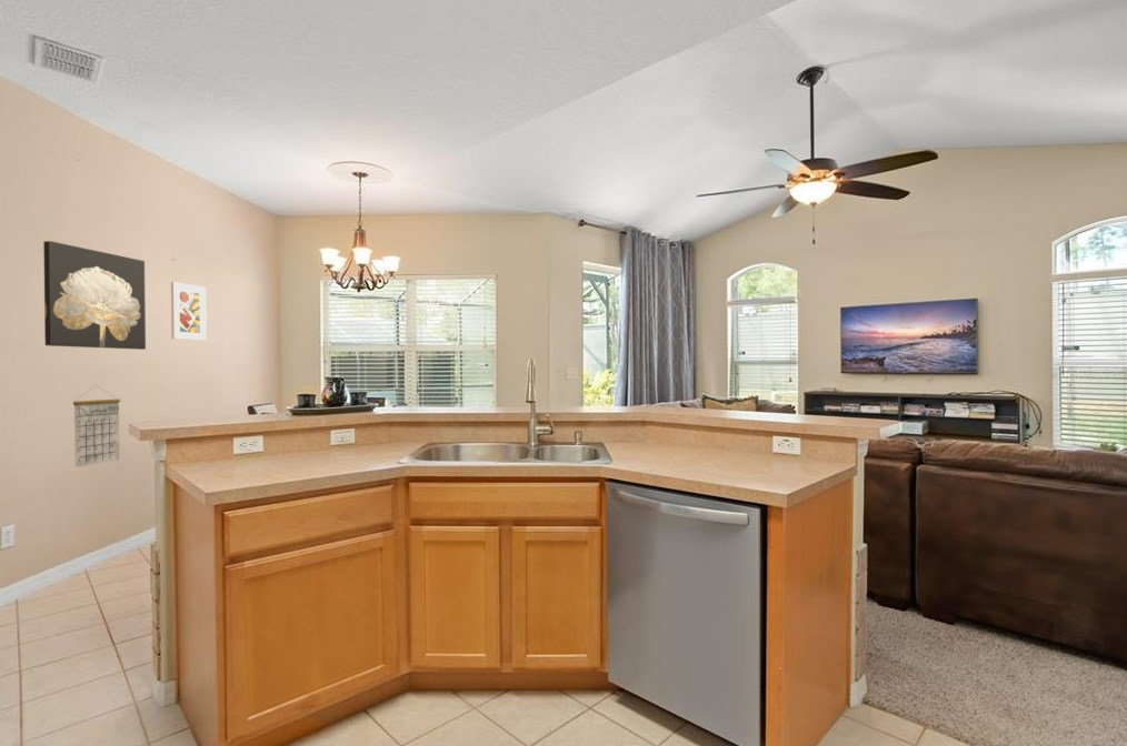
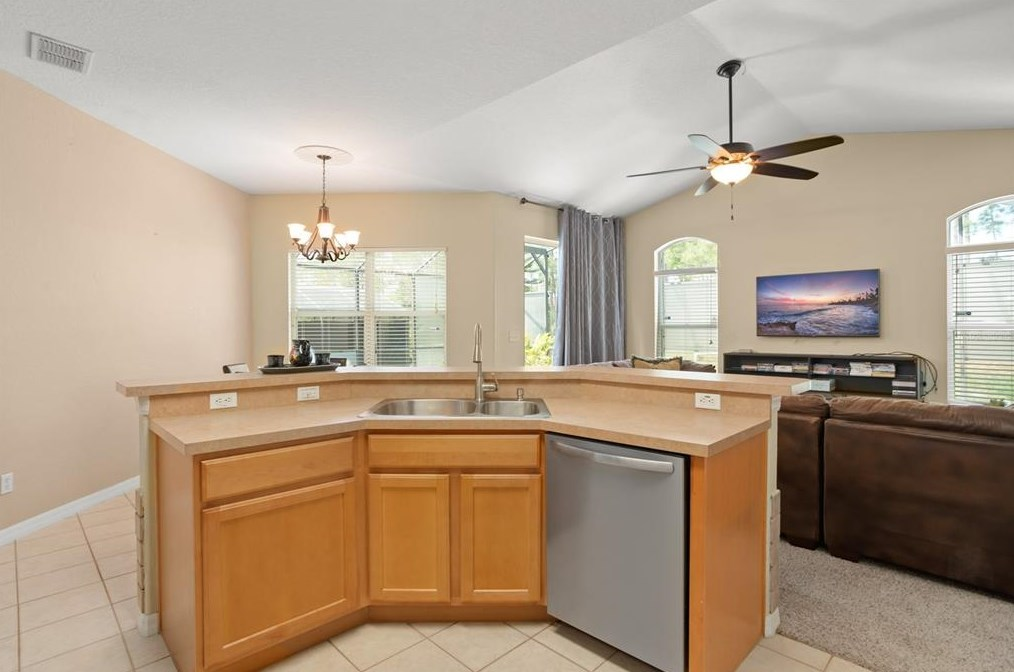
- calendar [72,385,121,468]
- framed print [170,281,208,342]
- wall art [42,240,147,351]
